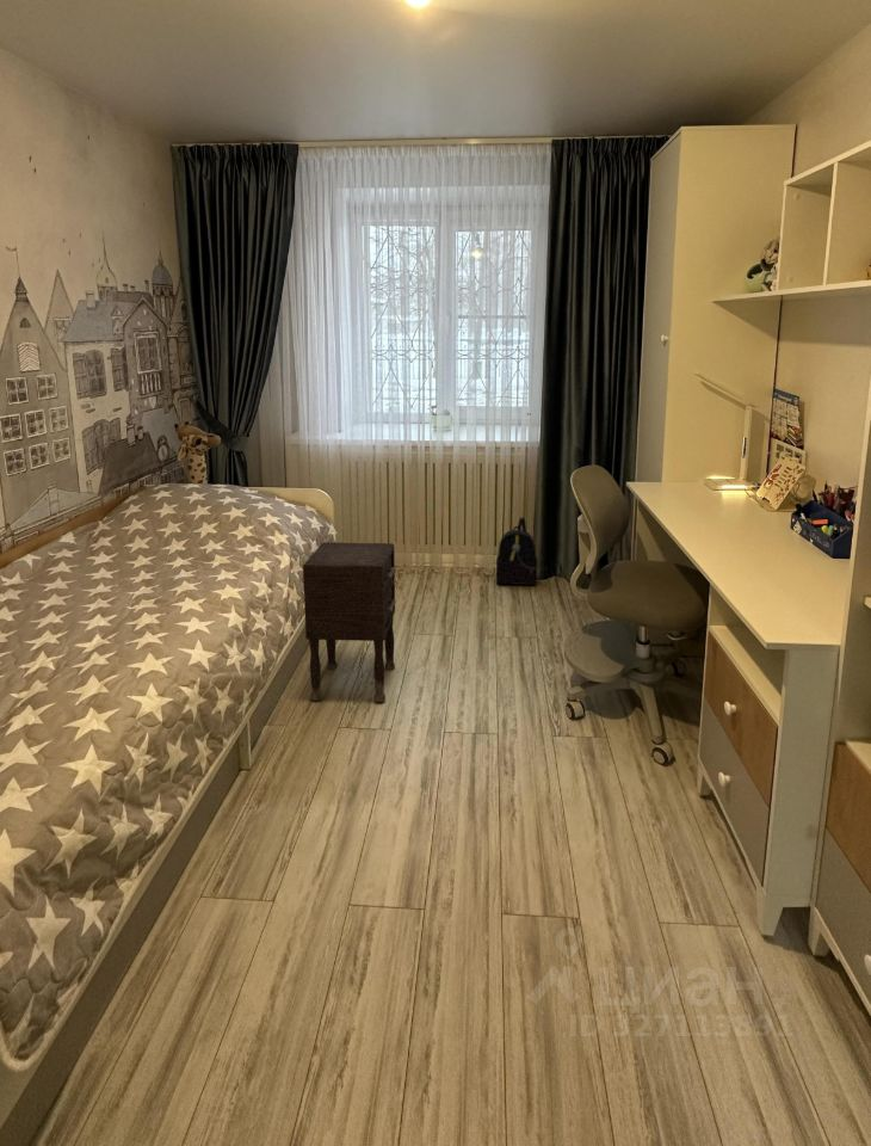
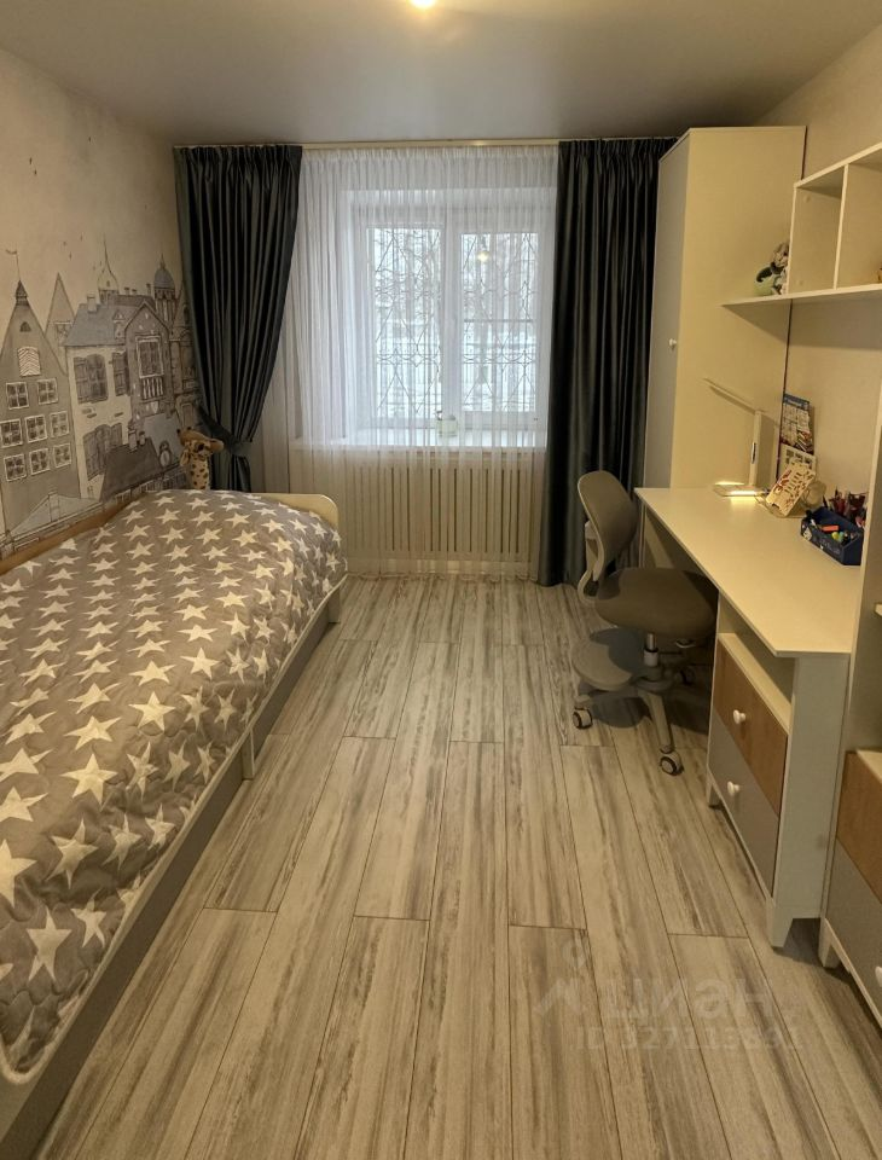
- nightstand [302,541,397,703]
- backpack [495,516,539,586]
